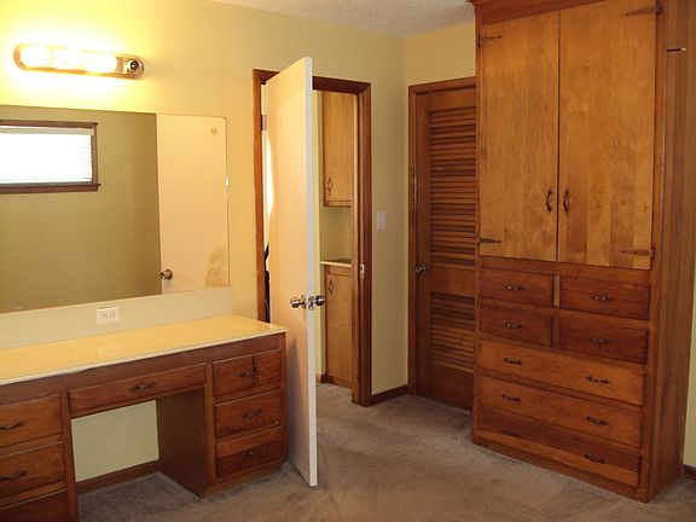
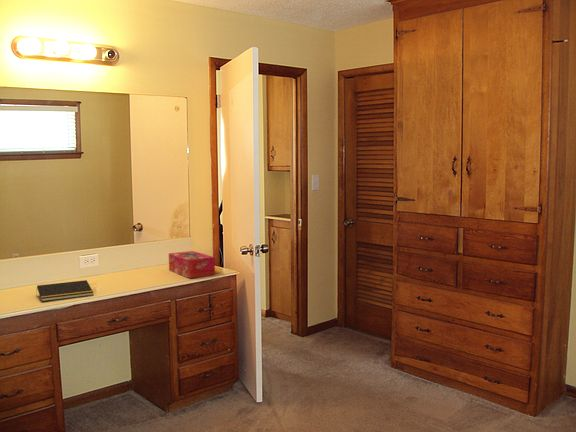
+ tissue box [168,250,216,279]
+ notepad [35,279,94,302]
